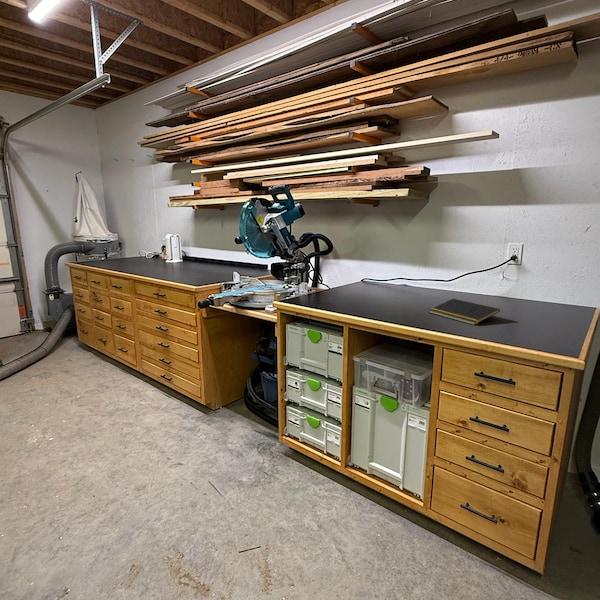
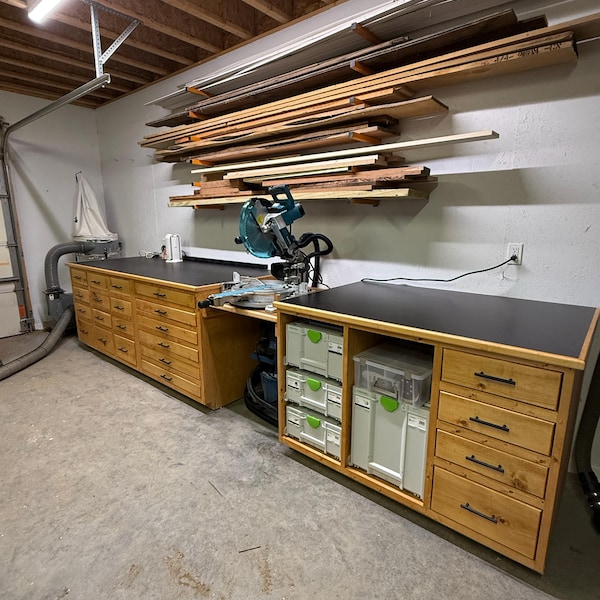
- notepad [428,298,501,326]
